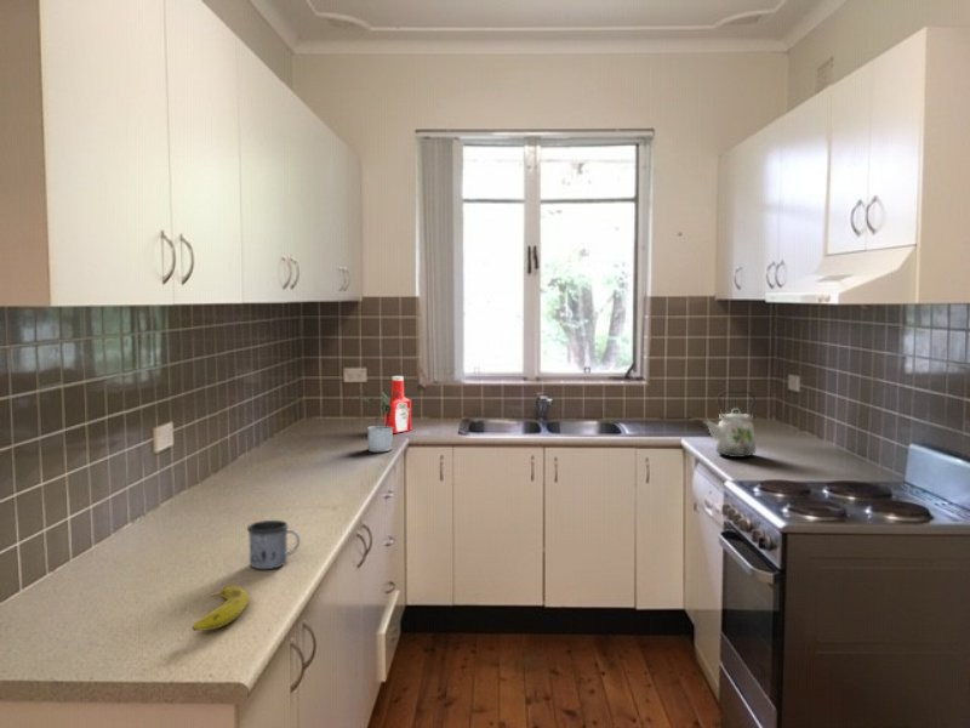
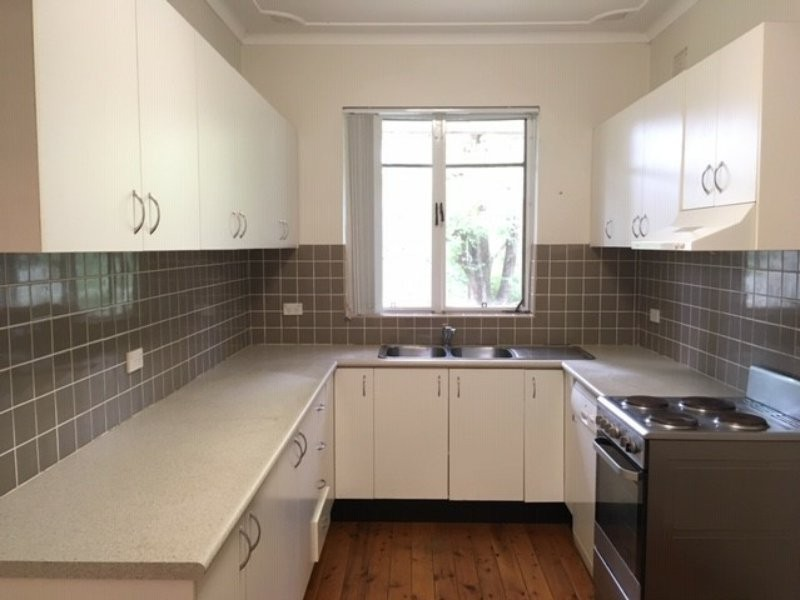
- soap bottle [383,375,412,434]
- potted plant [358,388,400,453]
- kettle [701,389,757,459]
- mug [246,519,301,570]
- fruit [192,585,251,632]
